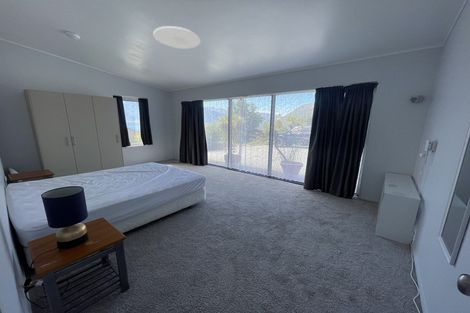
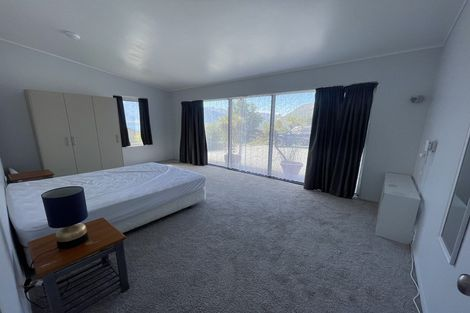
- ceiling light [152,25,201,50]
